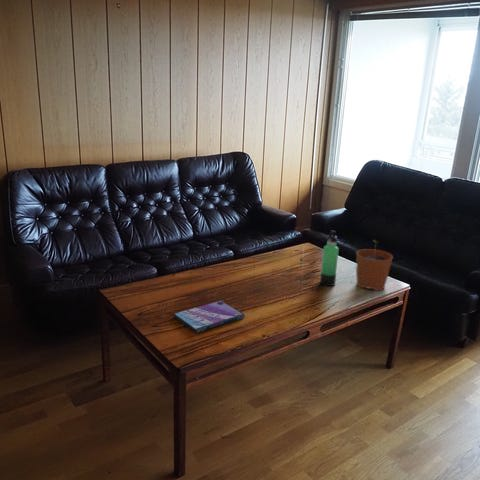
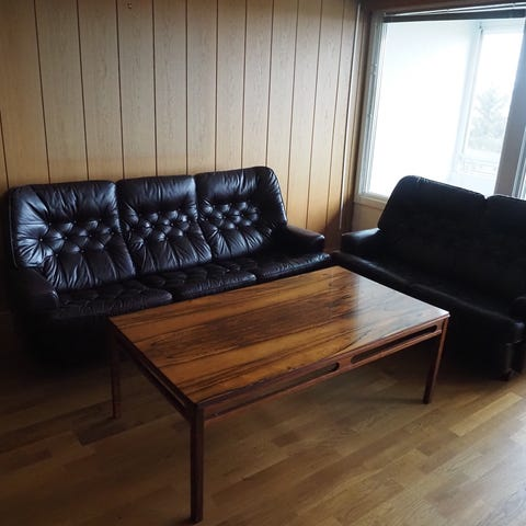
- plant pot [355,239,394,292]
- video game case [173,299,246,334]
- thermos bottle [319,230,340,287]
